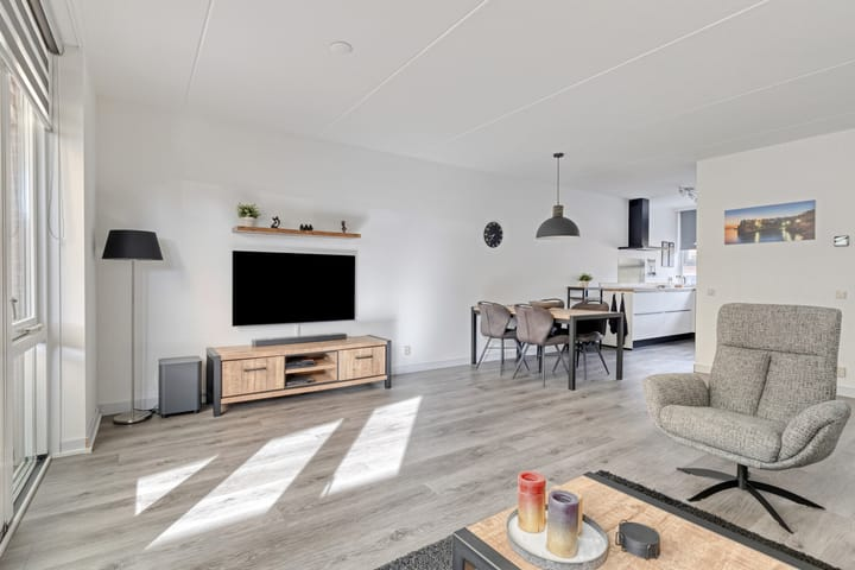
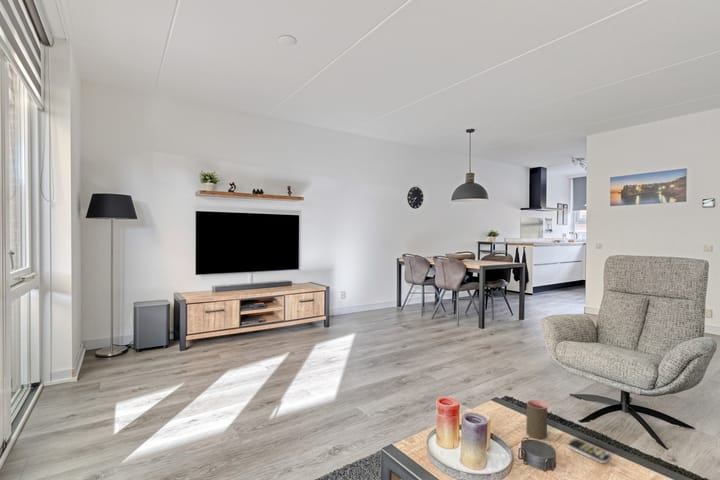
+ remote control [567,438,611,464]
+ cup [525,399,548,440]
